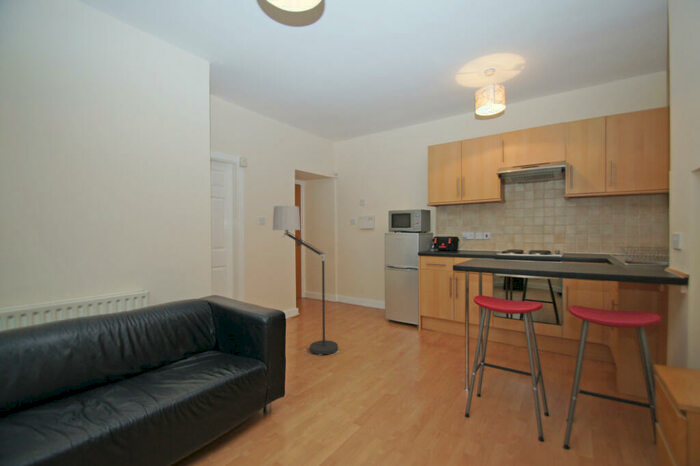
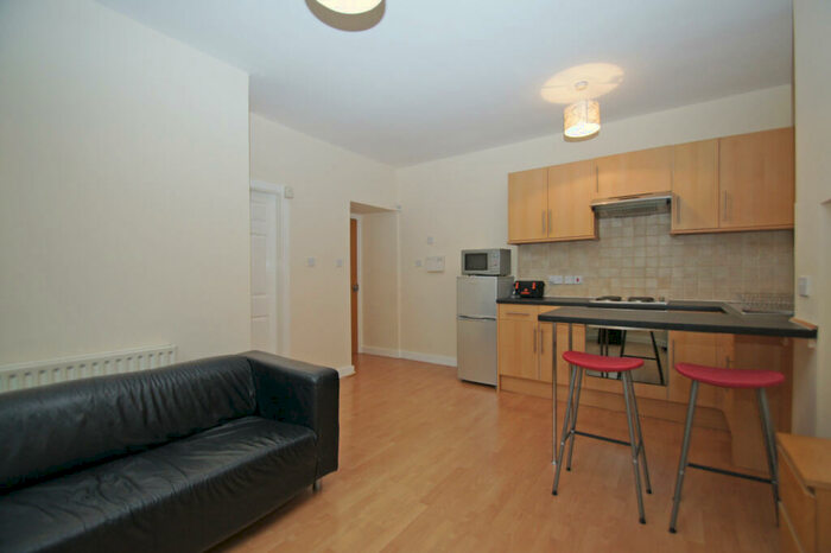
- floor lamp [272,205,340,357]
